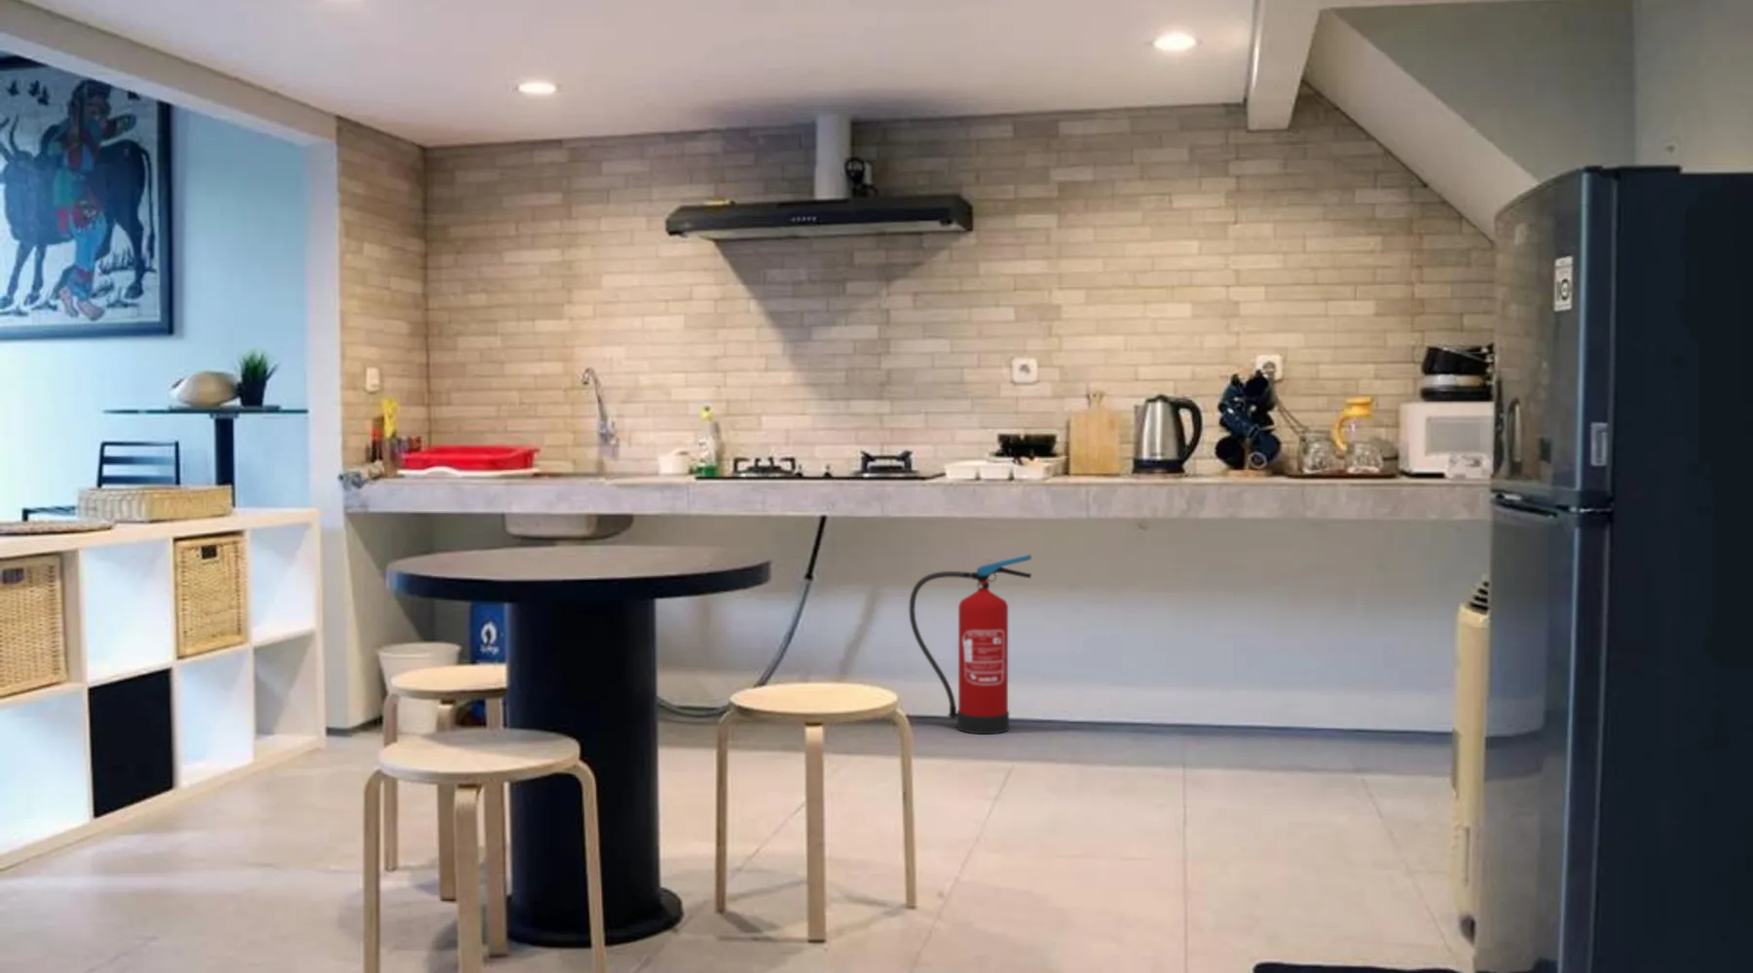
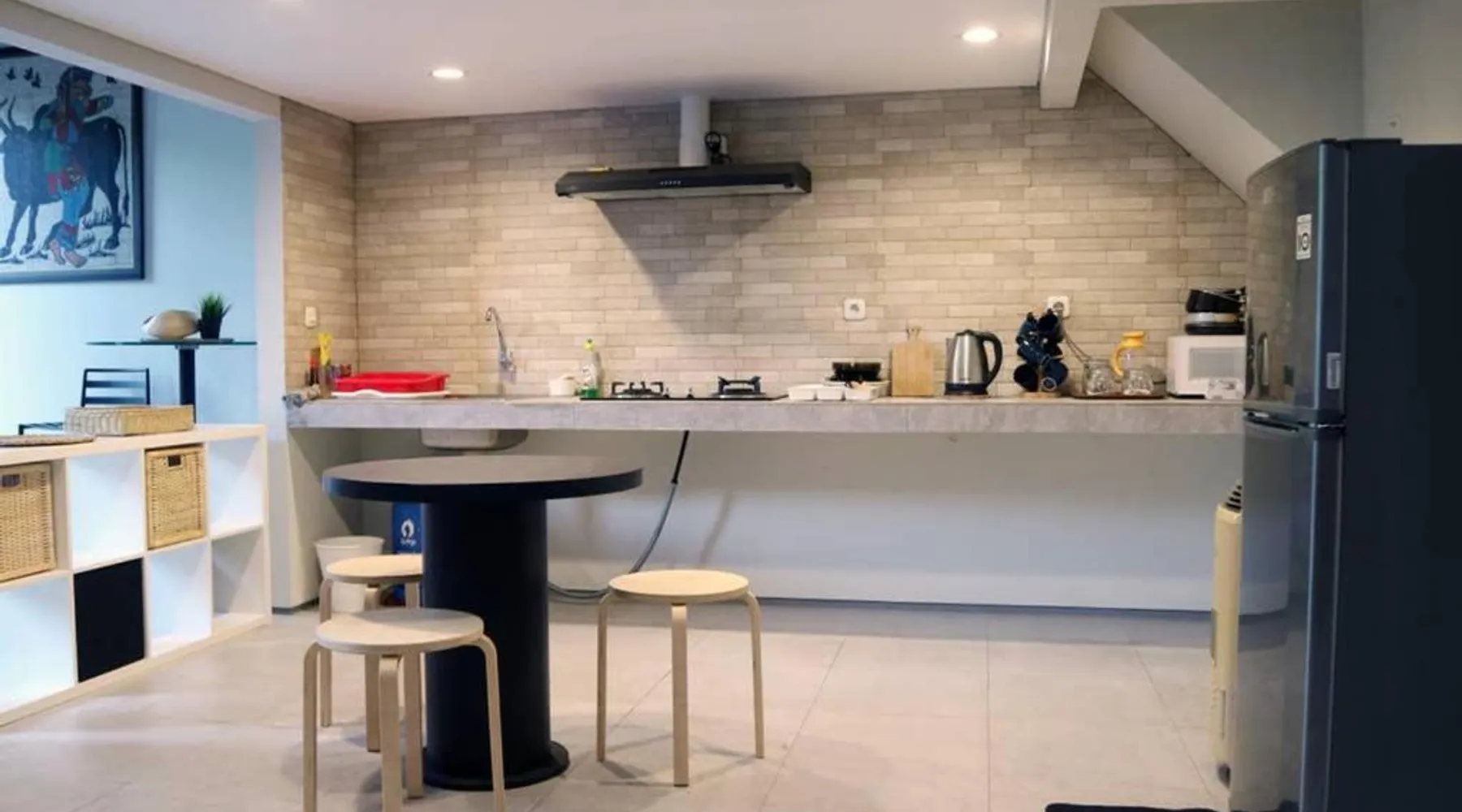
- fire extinguisher [908,554,1032,735]
